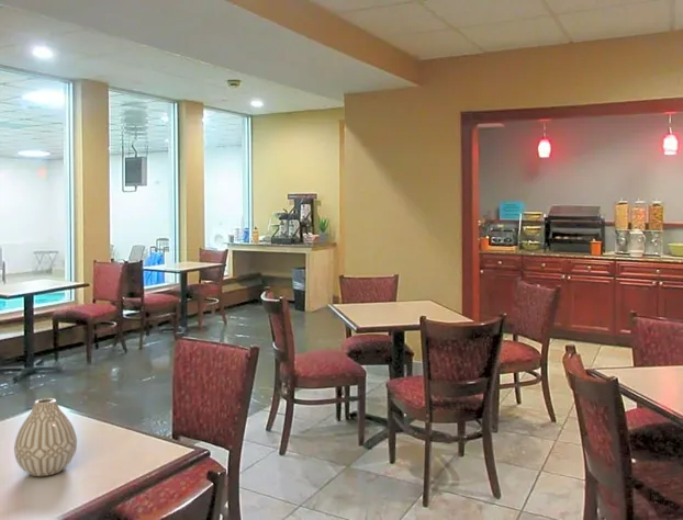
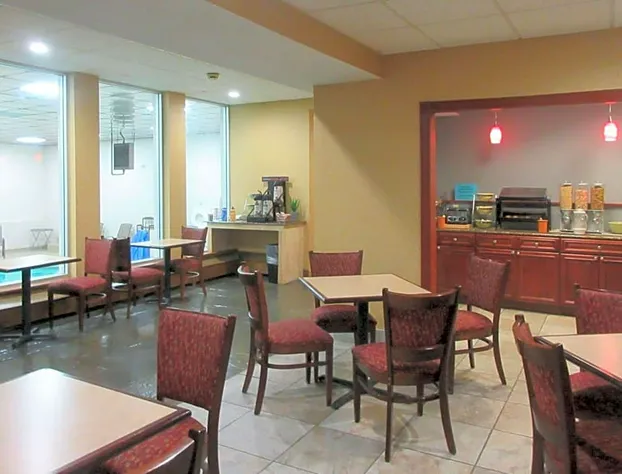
- vase [13,397,78,477]
